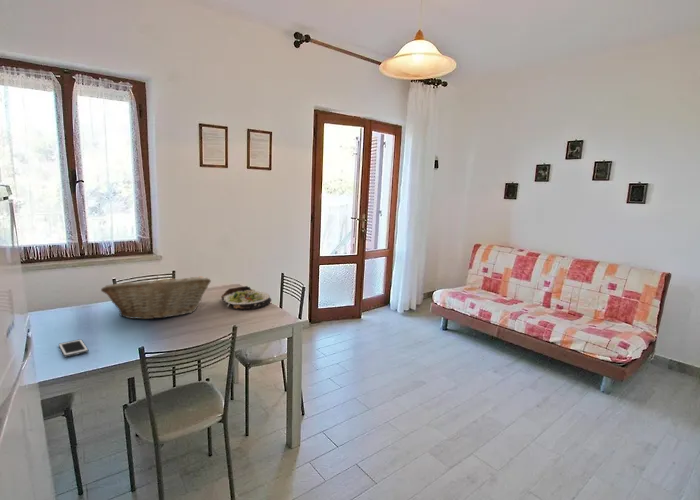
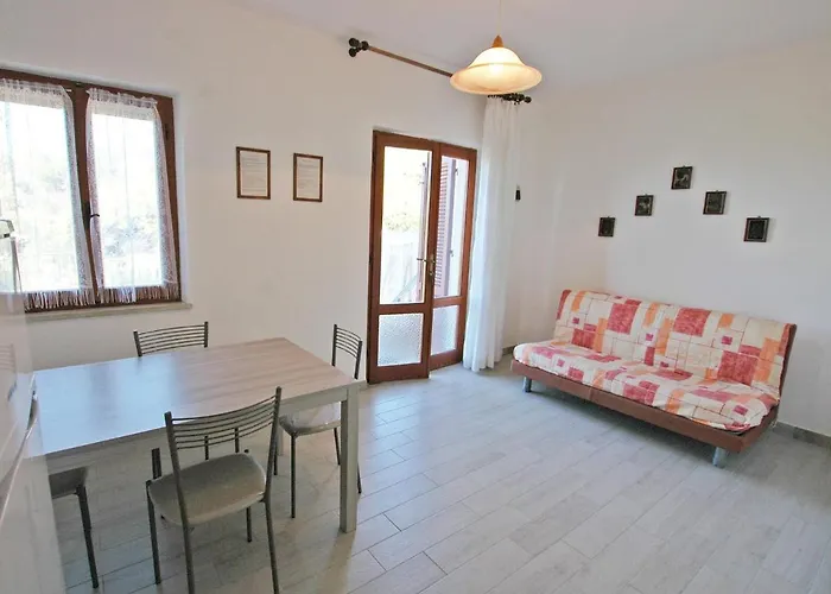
- fruit basket [100,274,212,320]
- salad plate [220,285,272,310]
- cell phone [58,338,89,358]
